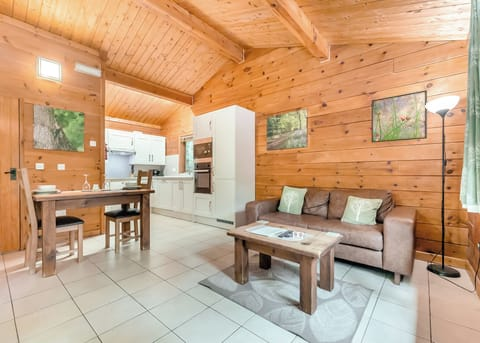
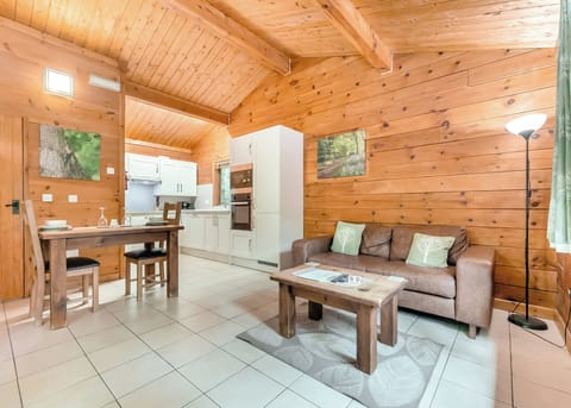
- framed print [371,89,428,143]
